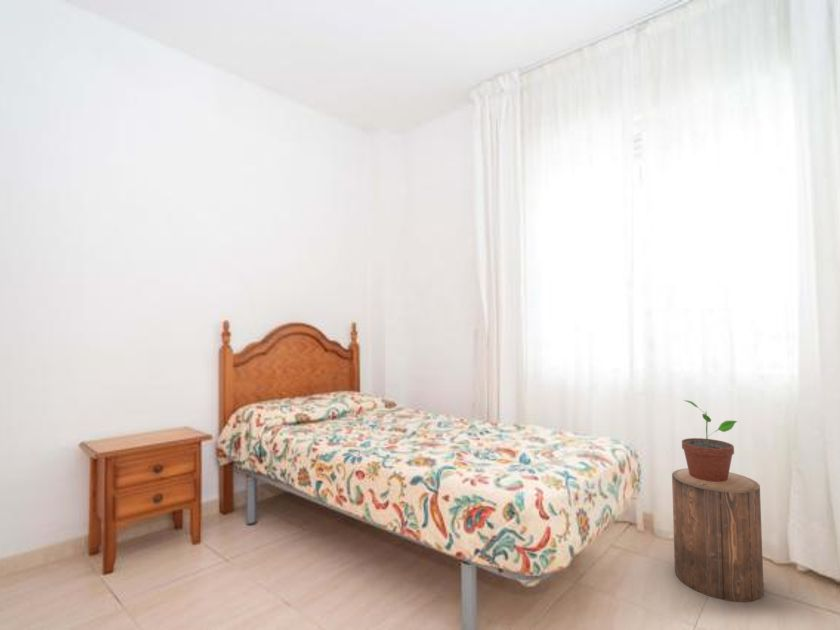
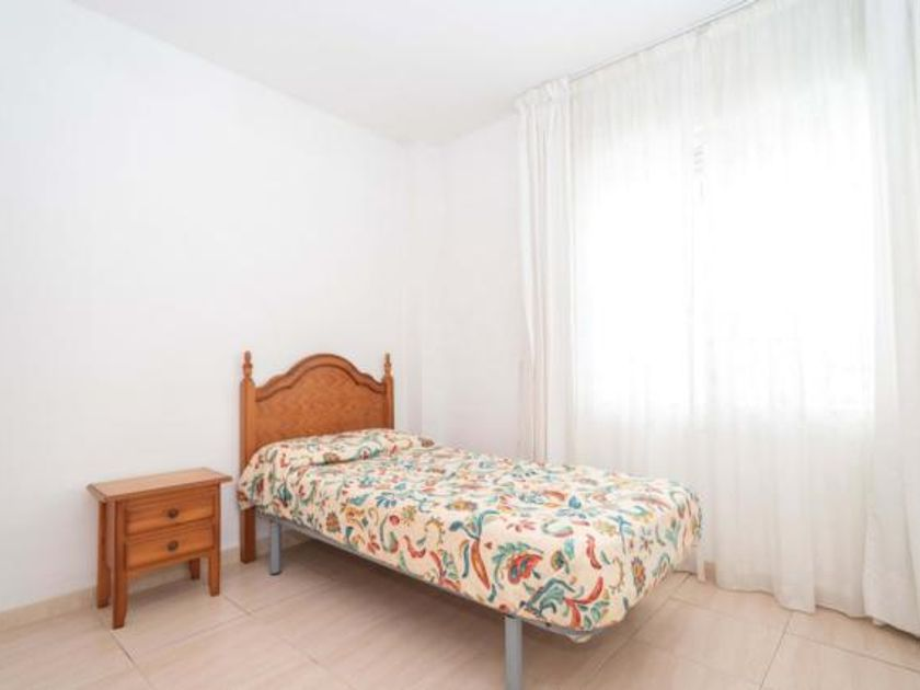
- stool [671,467,765,603]
- potted plant [681,399,738,482]
